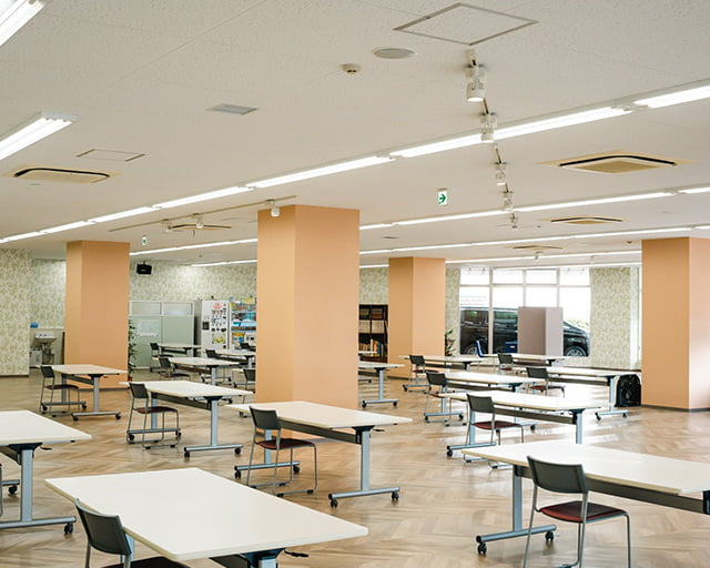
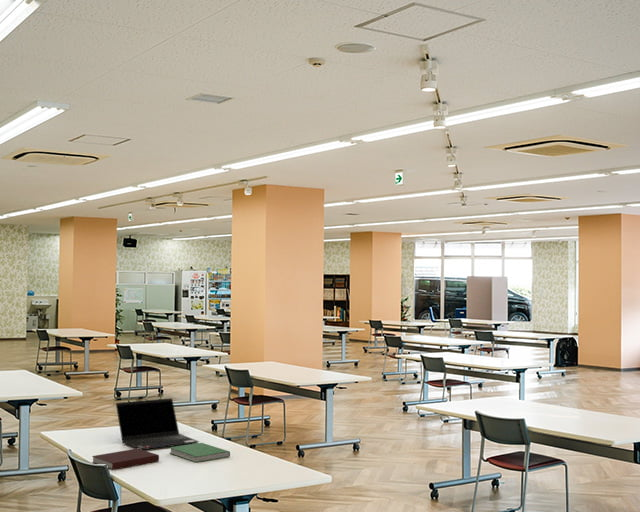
+ hardcover book [169,442,231,463]
+ laptop computer [115,397,200,451]
+ notebook [91,448,160,471]
